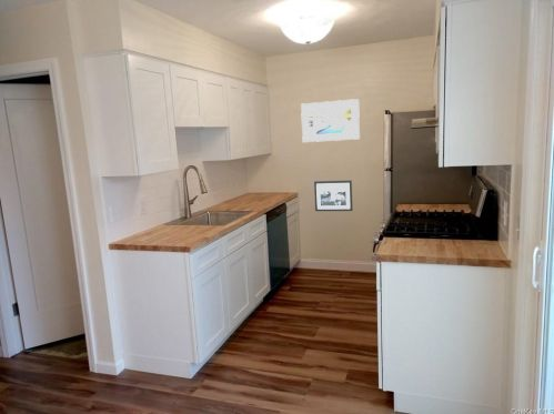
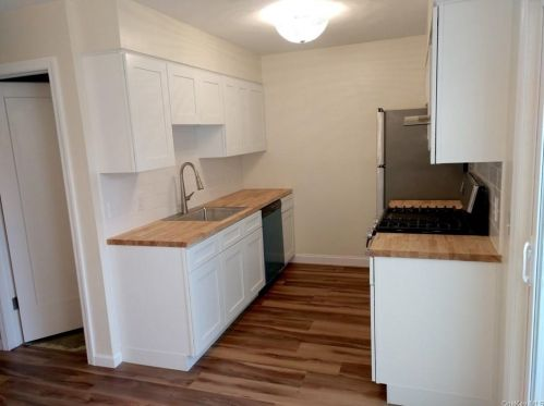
- picture frame [313,180,353,212]
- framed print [300,98,361,143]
